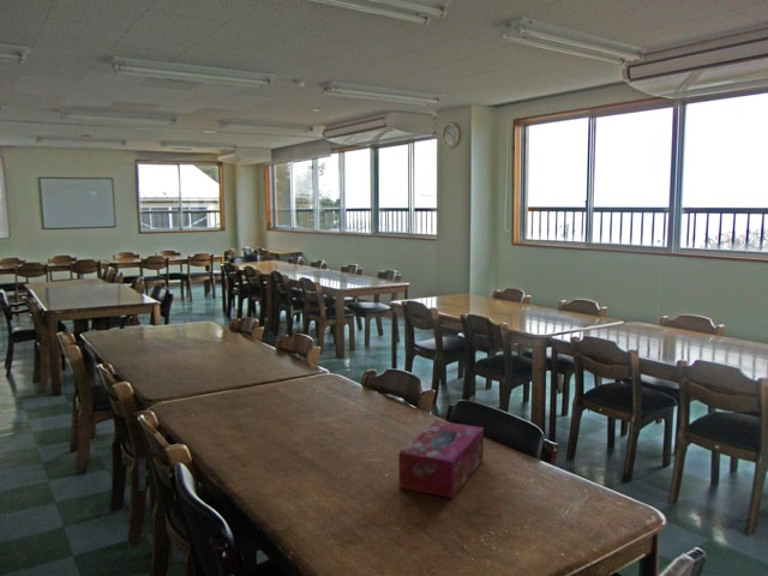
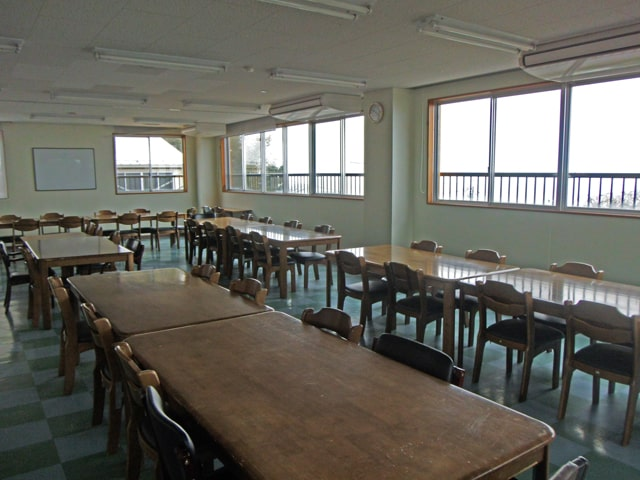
- tissue box [397,420,485,499]
